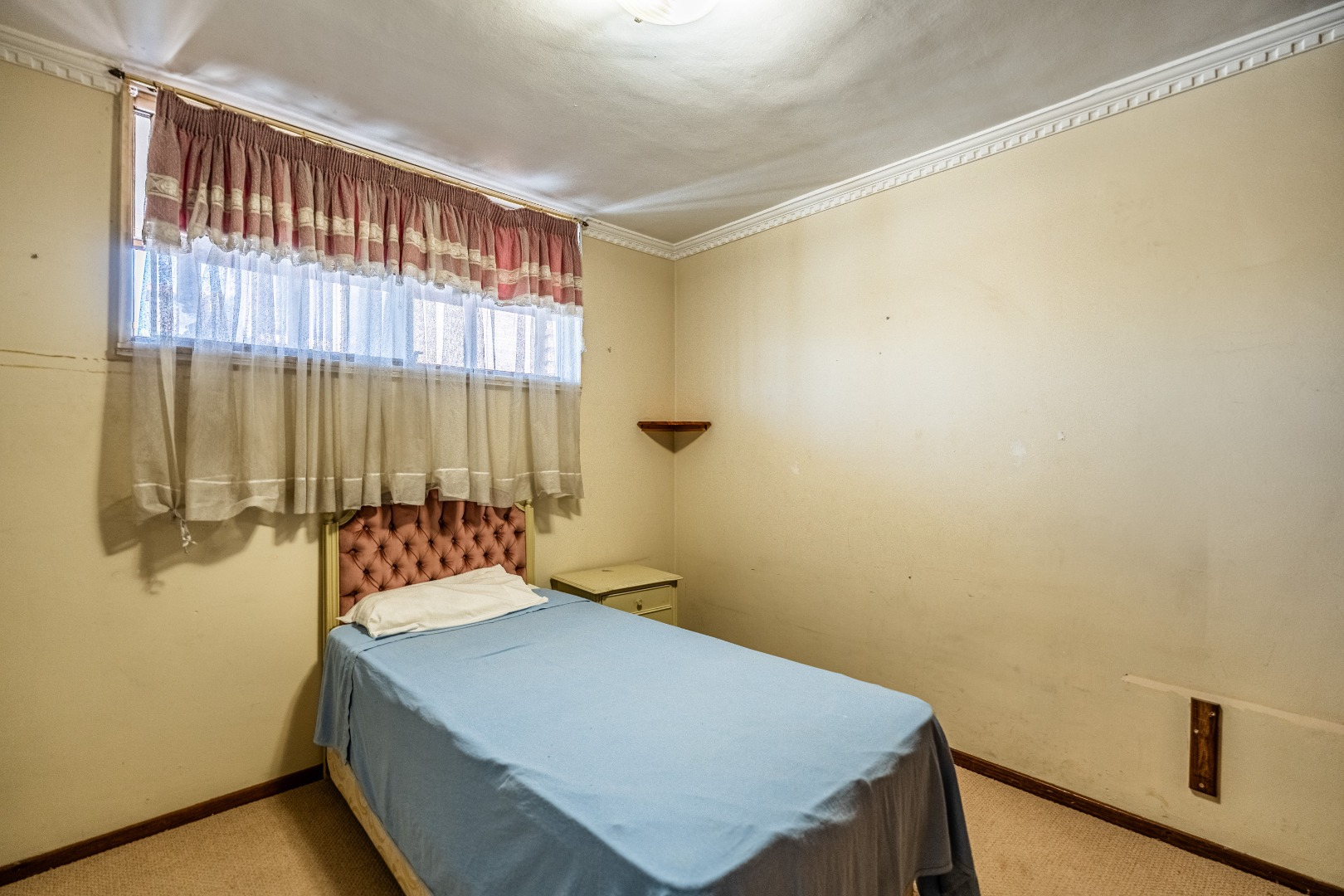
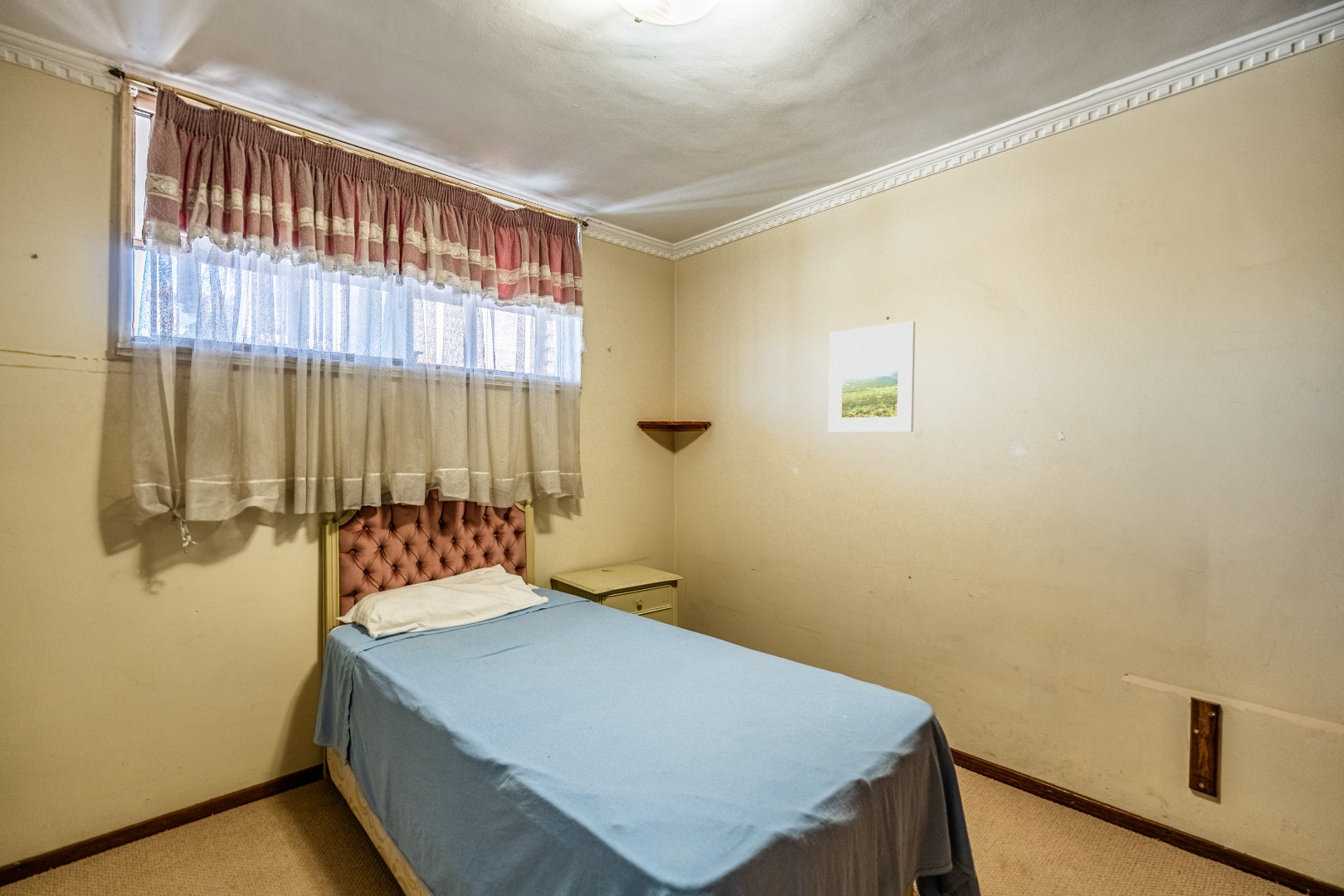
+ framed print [828,320,916,433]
